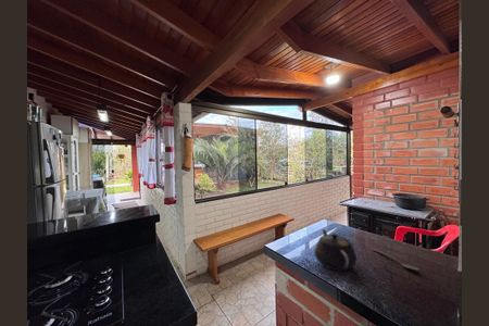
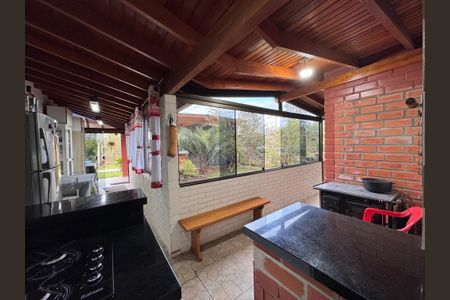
- spoon [371,248,419,271]
- teapot [314,228,358,272]
